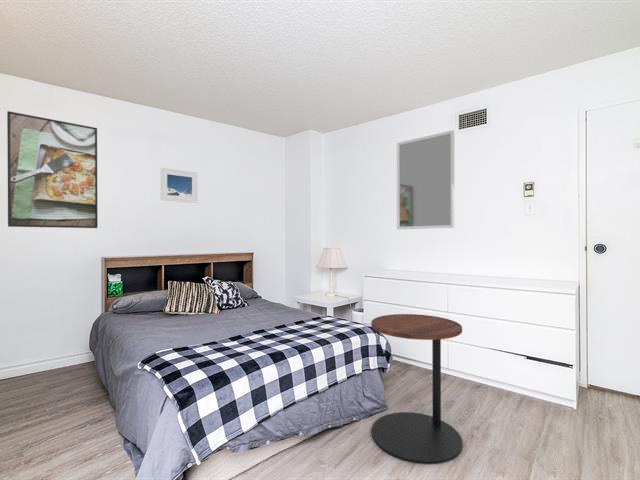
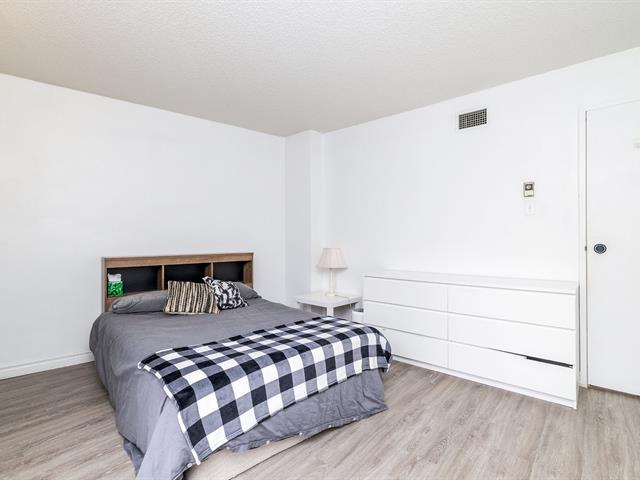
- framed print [6,110,99,229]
- home mirror [396,129,455,230]
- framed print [160,167,198,204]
- side table [370,313,463,465]
